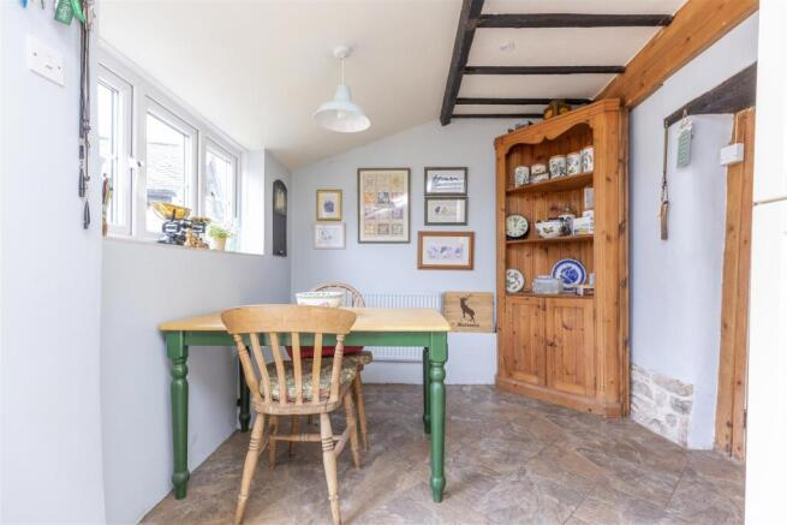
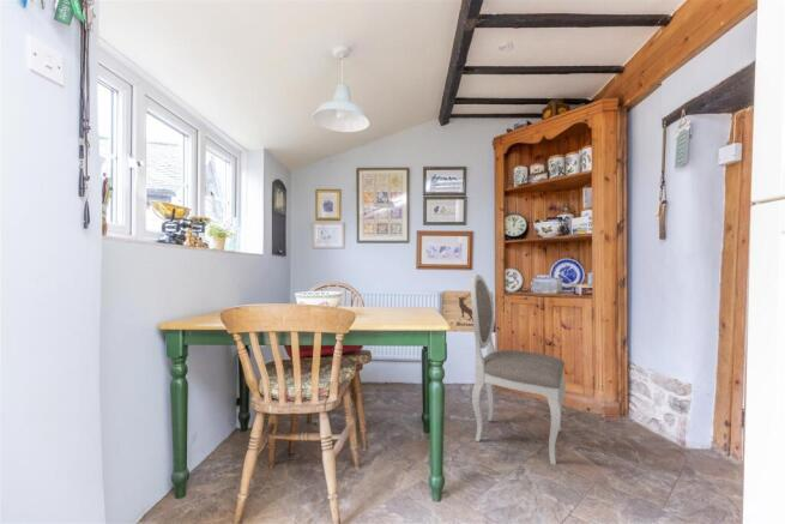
+ dining chair [470,273,567,465]
